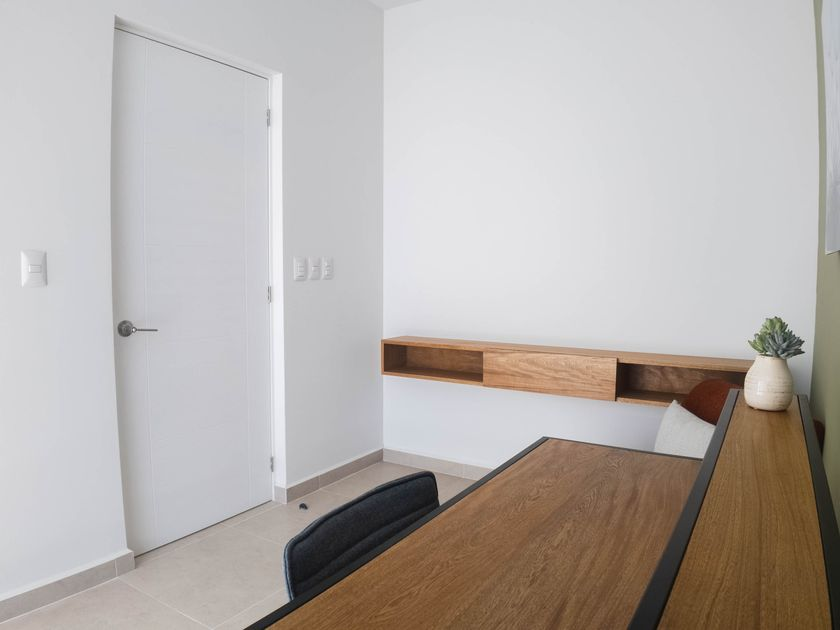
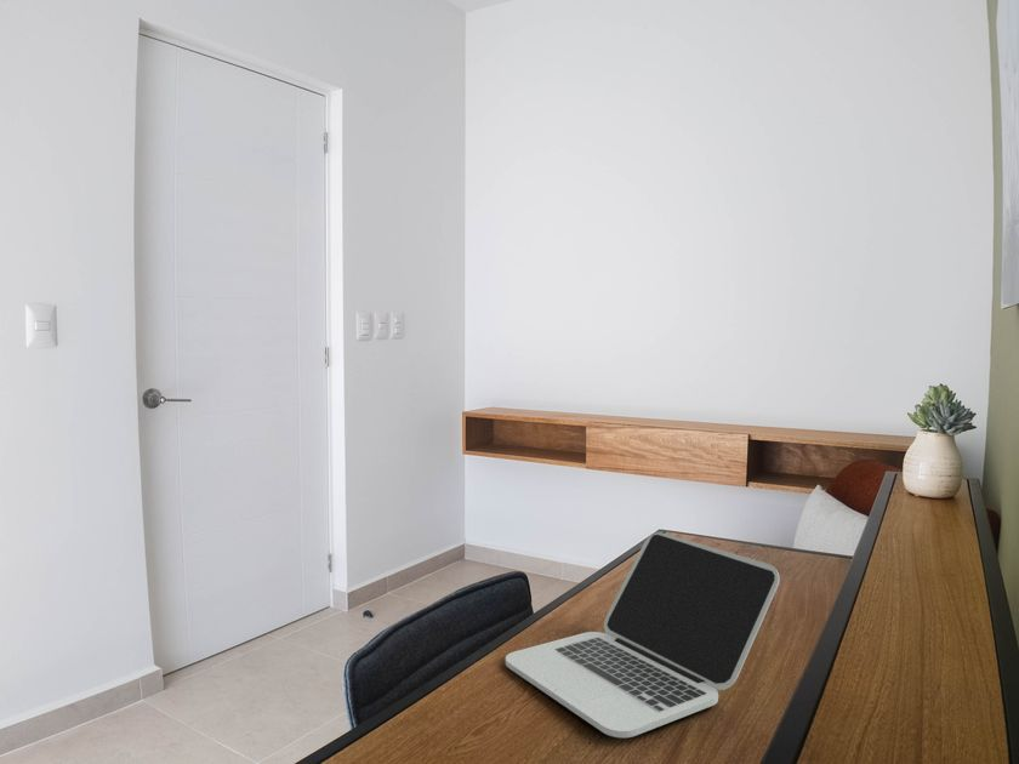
+ laptop [505,531,781,739]
